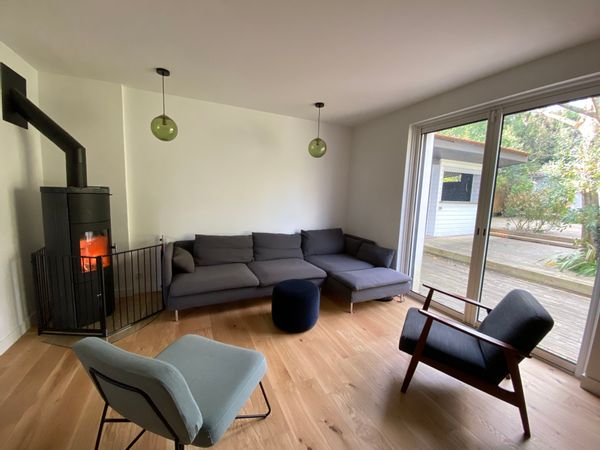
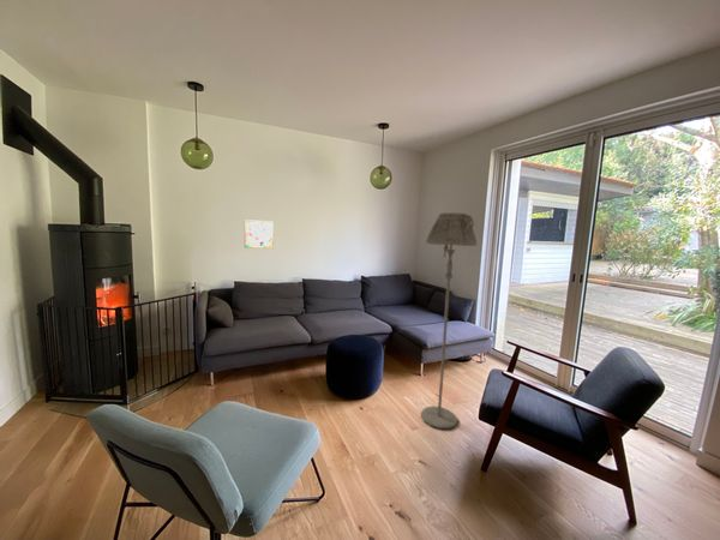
+ wall art [244,218,275,250]
+ floor lamp [420,211,478,430]
